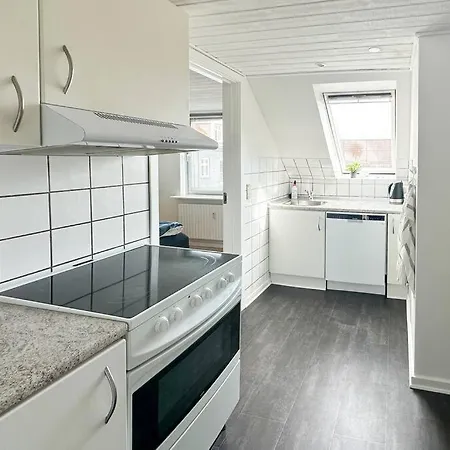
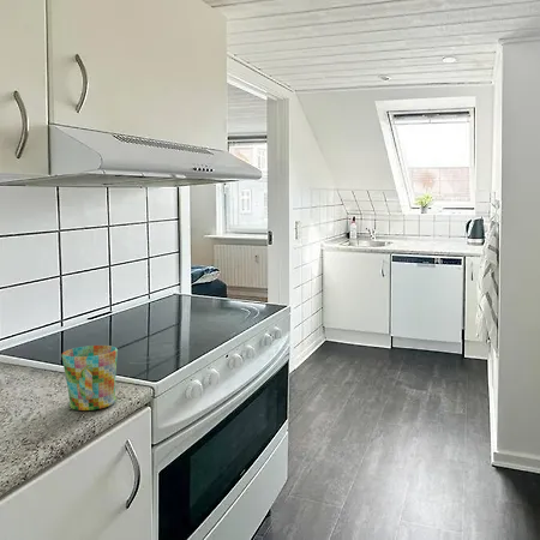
+ mug [61,344,119,412]
